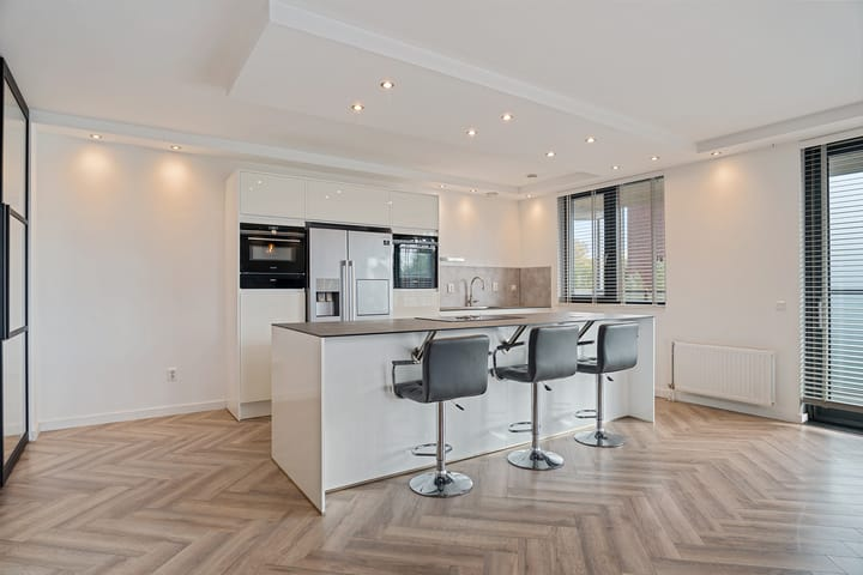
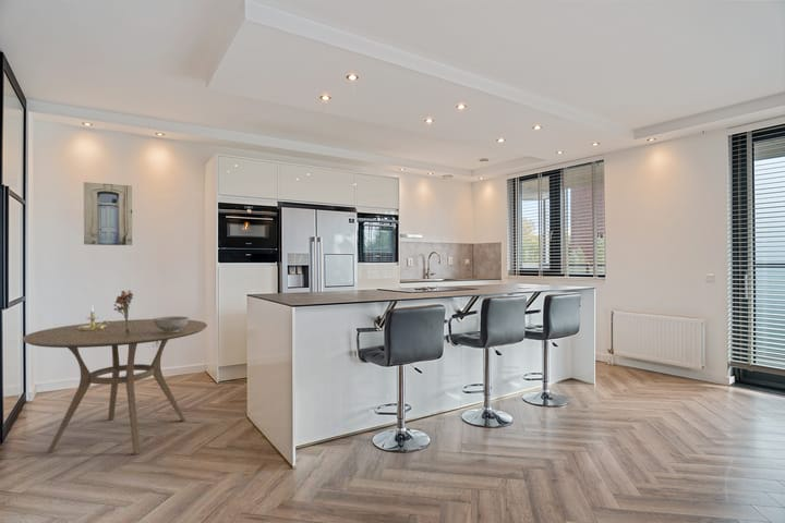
+ decorative bowl [153,315,190,333]
+ wall art [83,181,133,246]
+ bouquet [112,290,135,333]
+ dining table [22,318,208,455]
+ candle holder [78,304,111,330]
